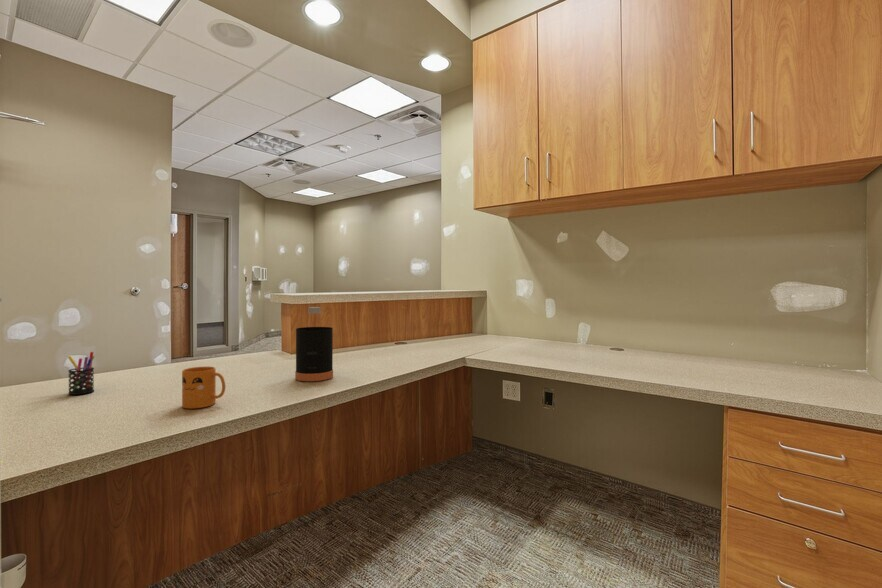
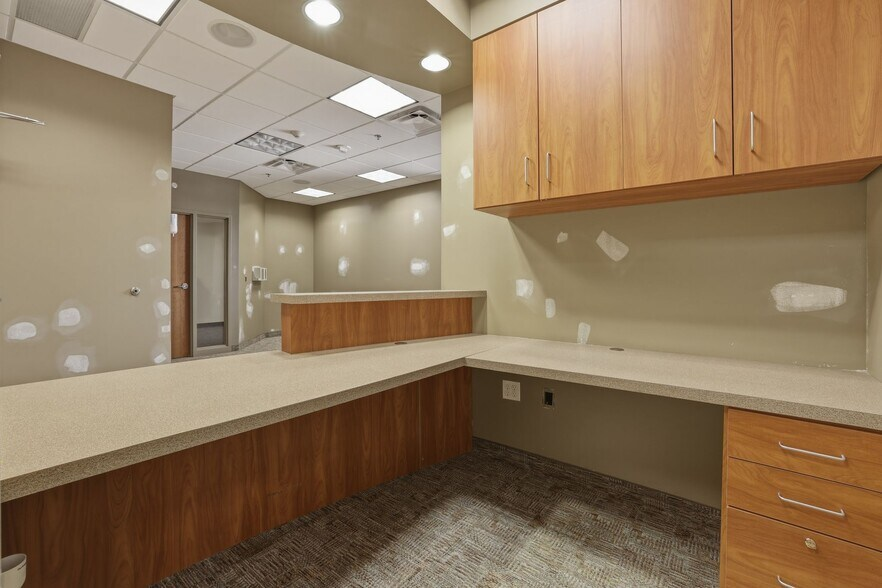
- bottle [294,306,334,382]
- mug [181,366,226,410]
- pen holder [67,351,95,396]
